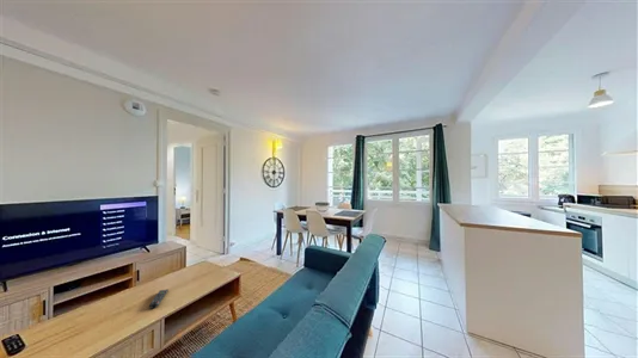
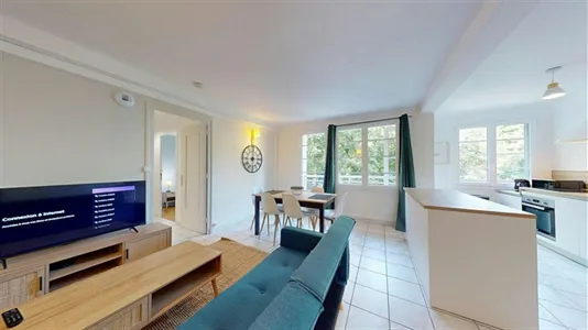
- remote control [148,288,170,310]
